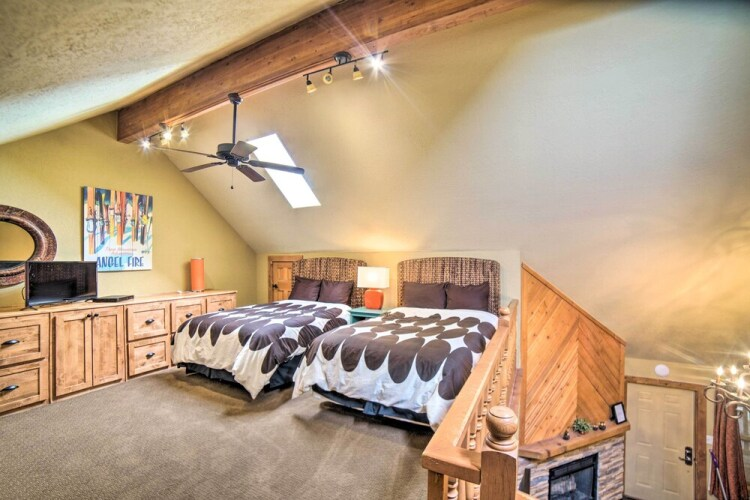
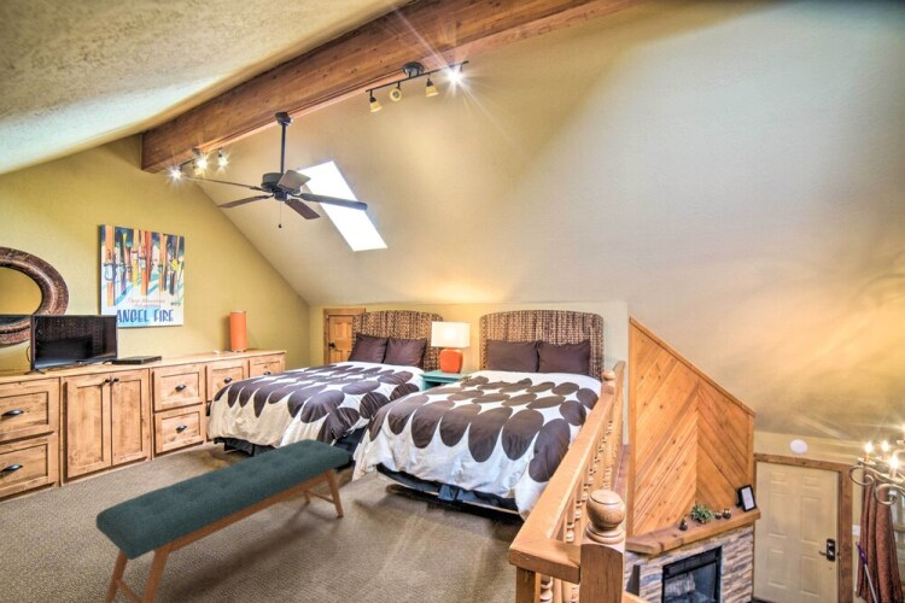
+ bench [94,438,350,603]
